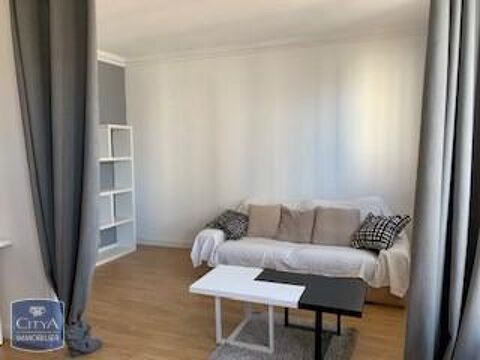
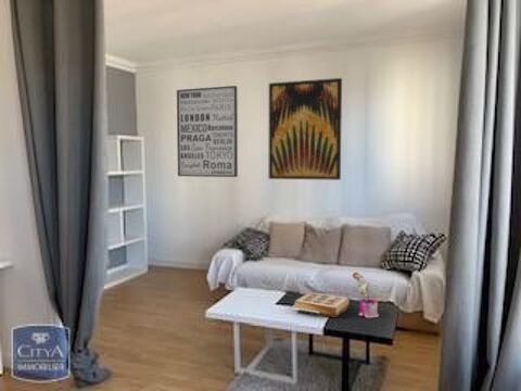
+ wall art [268,77,343,181]
+ potted plant [352,272,380,318]
+ wall art [176,85,239,178]
+ book [291,291,350,318]
